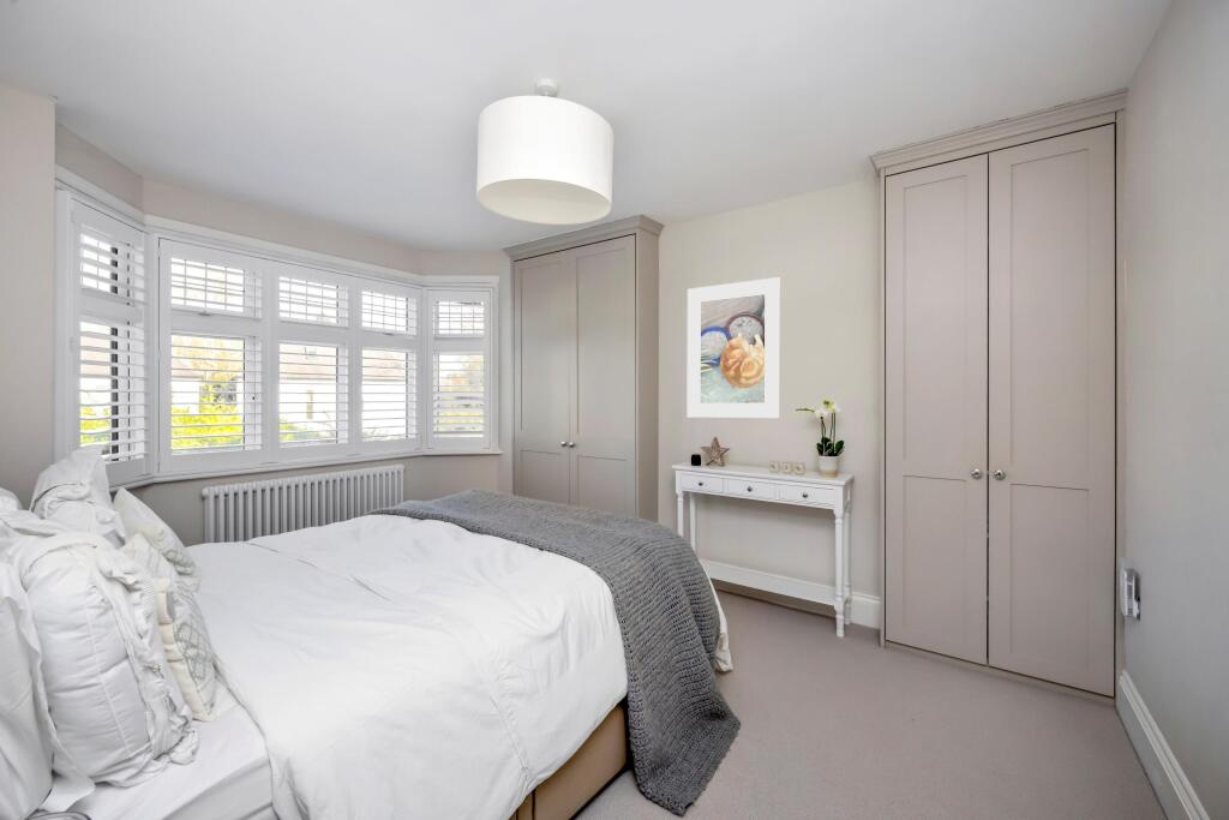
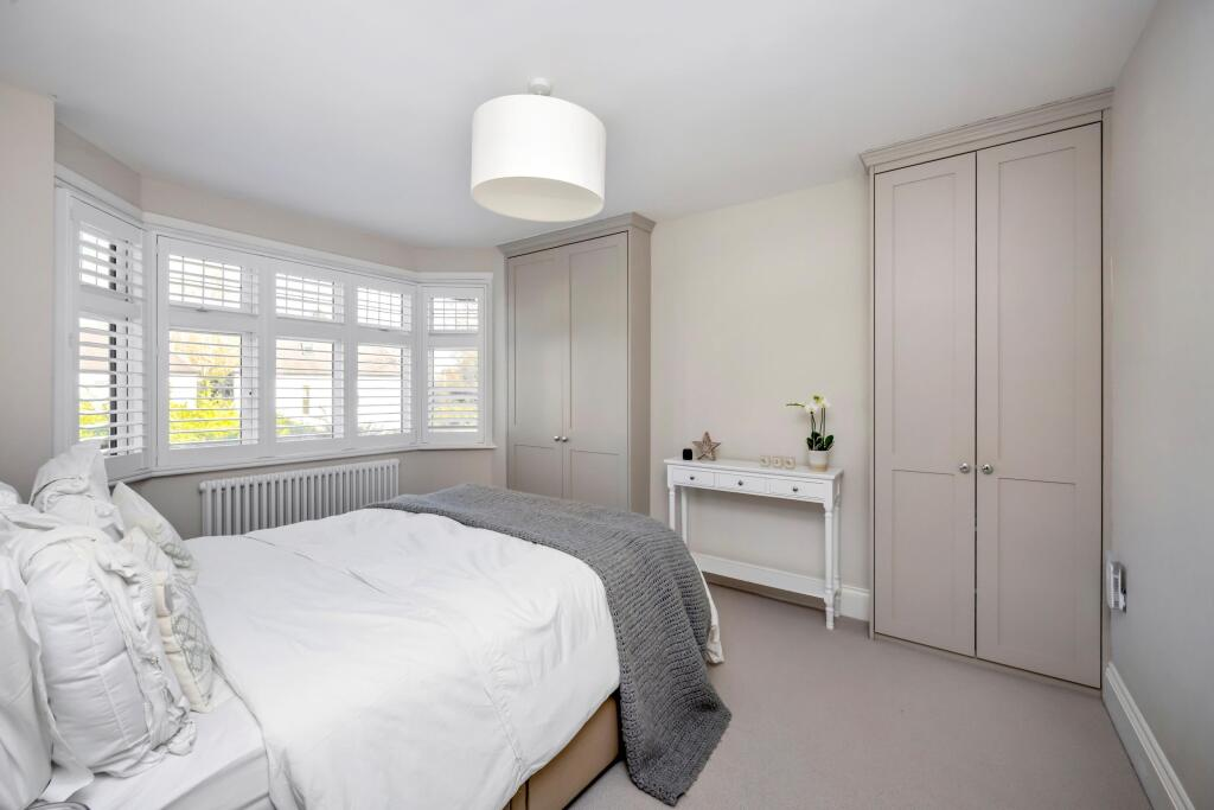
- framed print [687,276,781,419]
